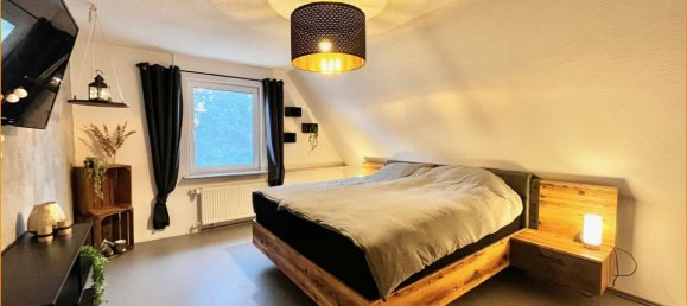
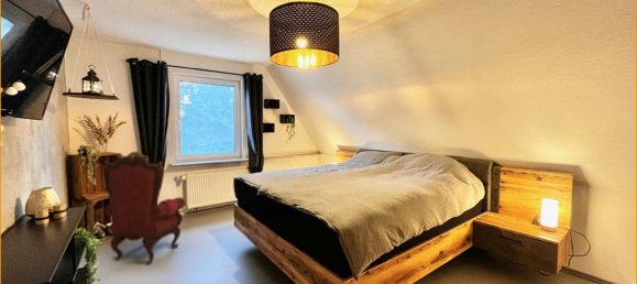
+ armchair [101,151,187,264]
